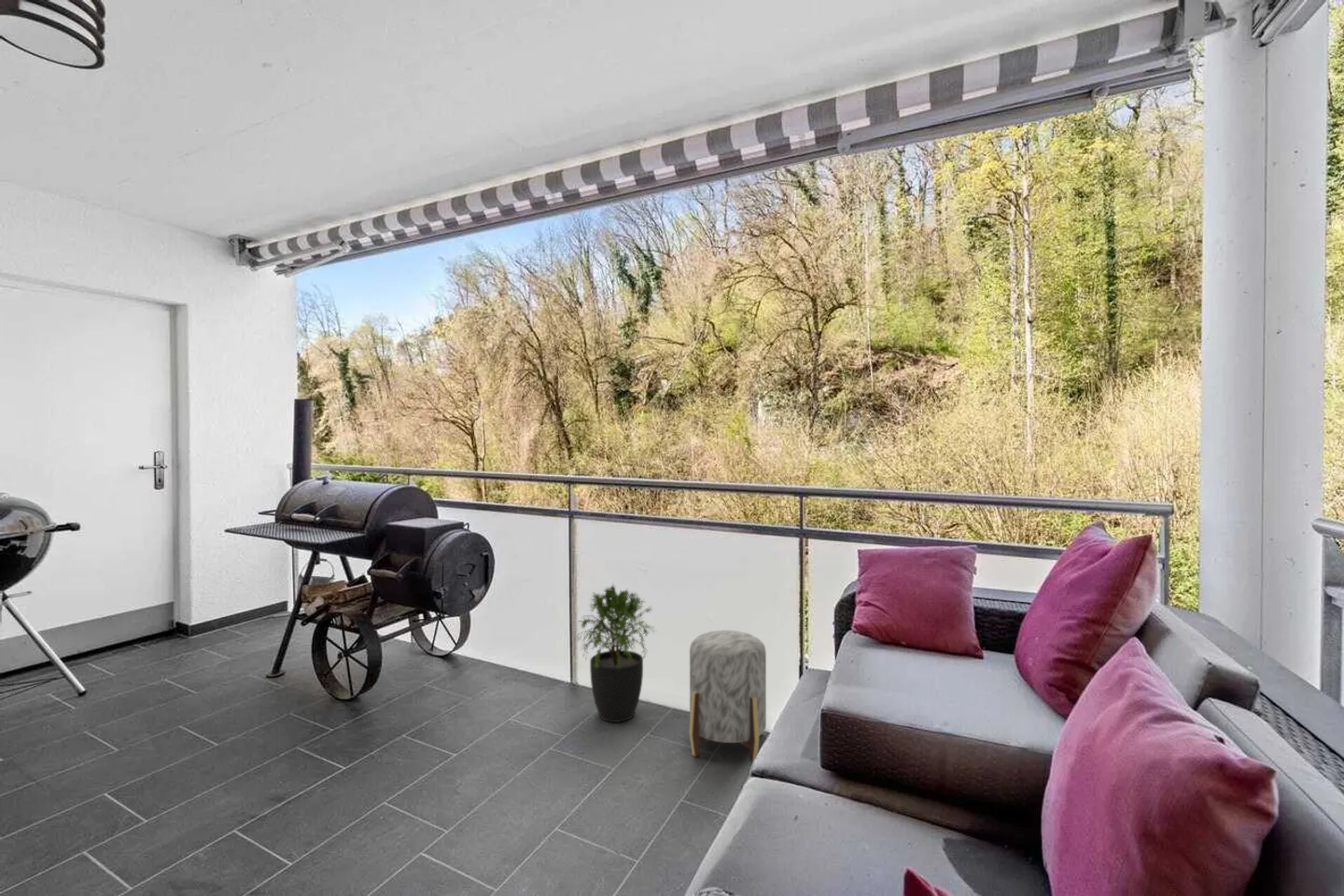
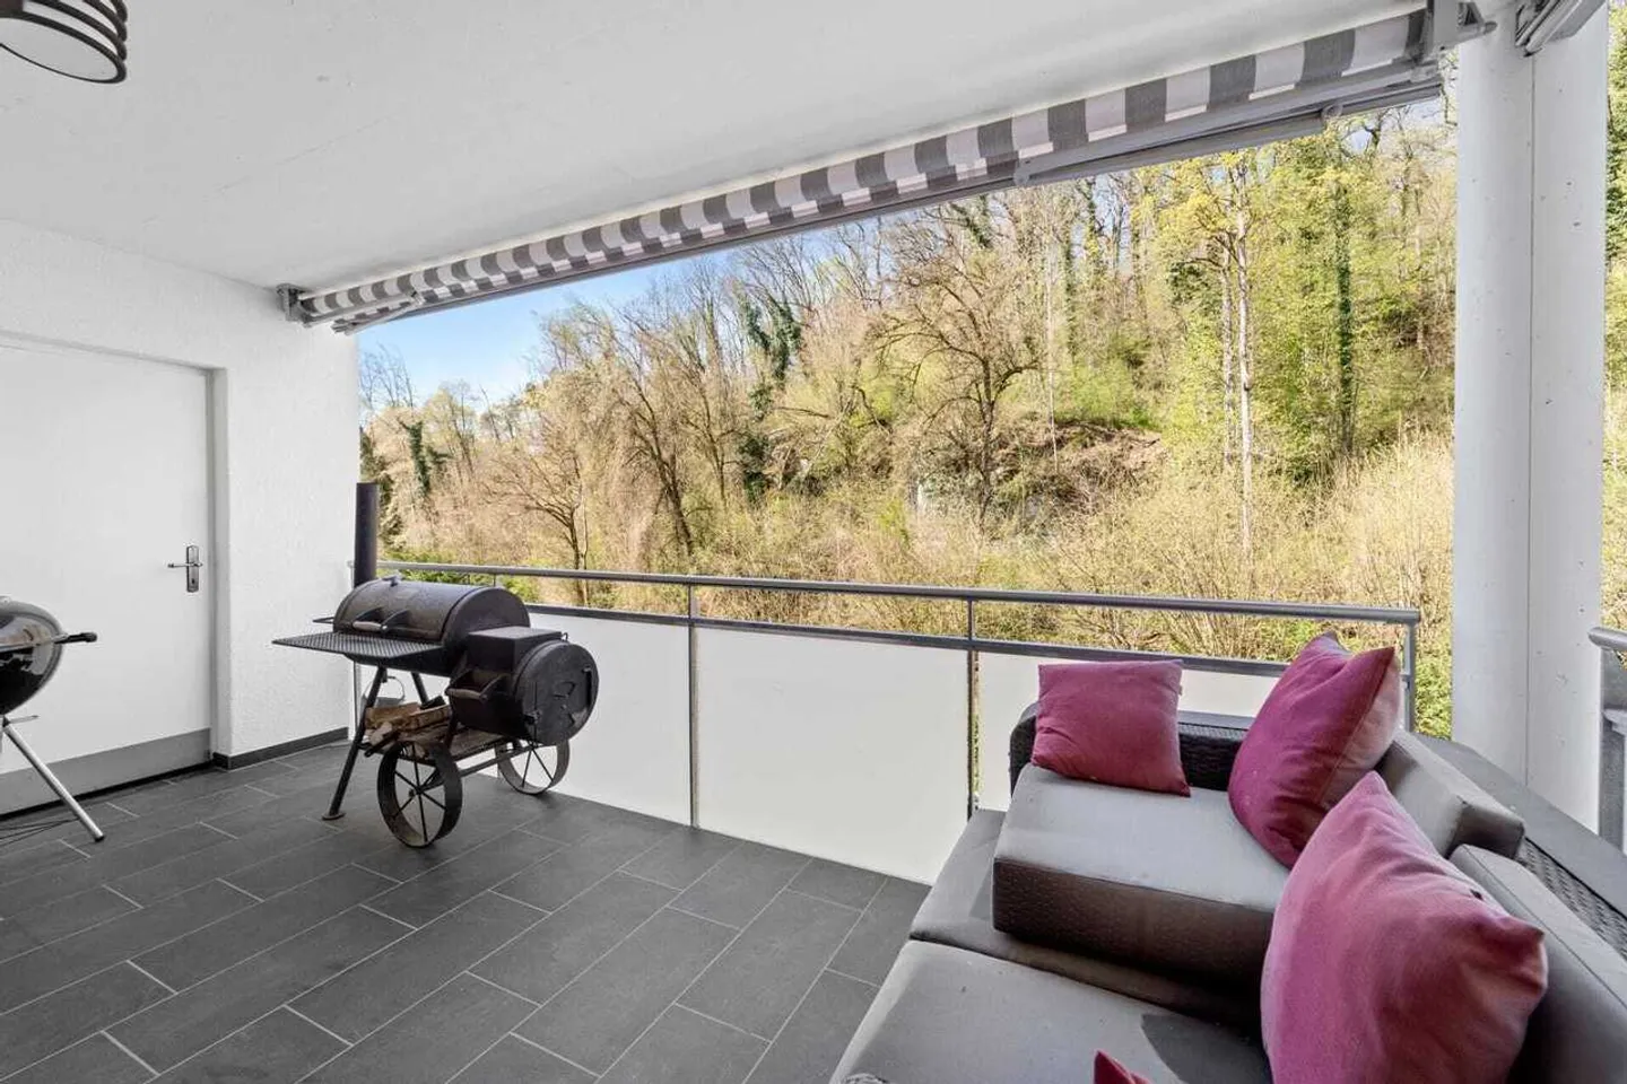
- potted plant [575,583,657,723]
- stool [688,629,767,763]
